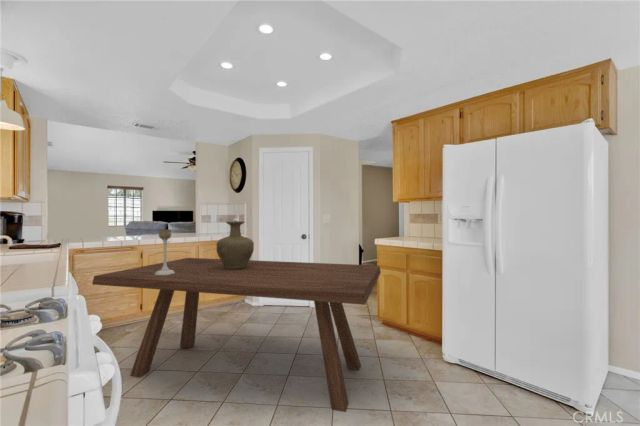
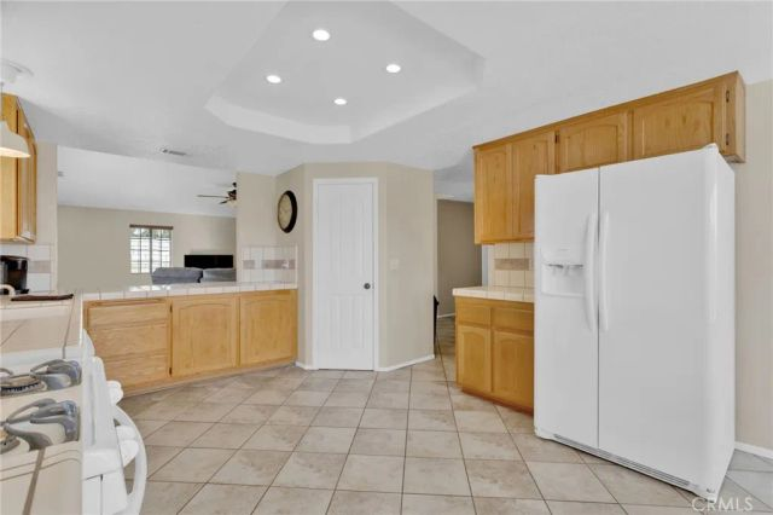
- candle holder [155,229,175,275]
- vase [216,220,255,269]
- dining table [91,257,382,413]
